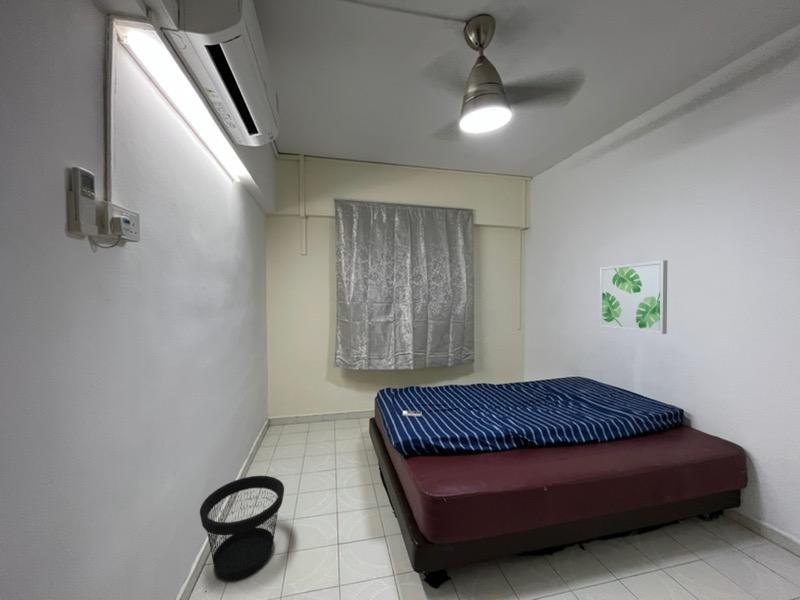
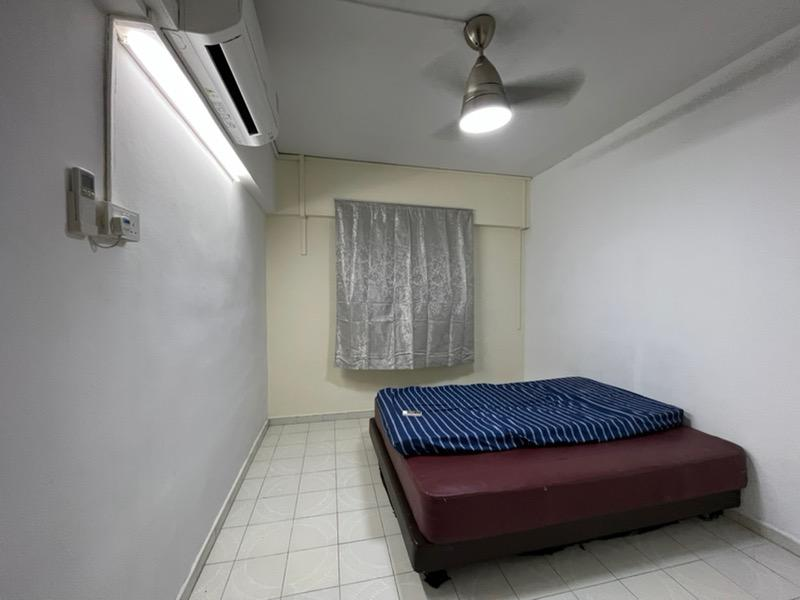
- wastebasket [199,475,285,582]
- wall art [598,259,668,335]
